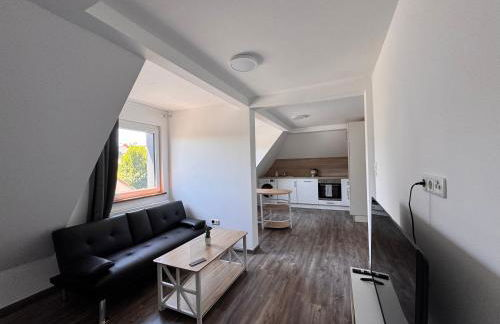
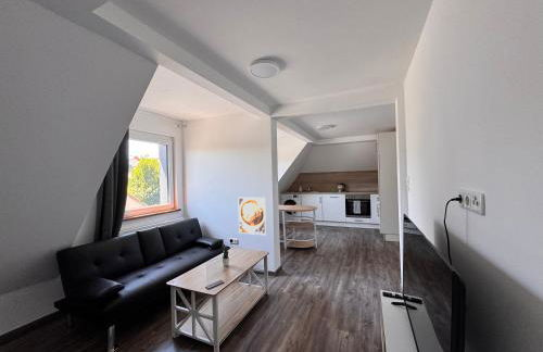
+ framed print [238,197,267,236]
